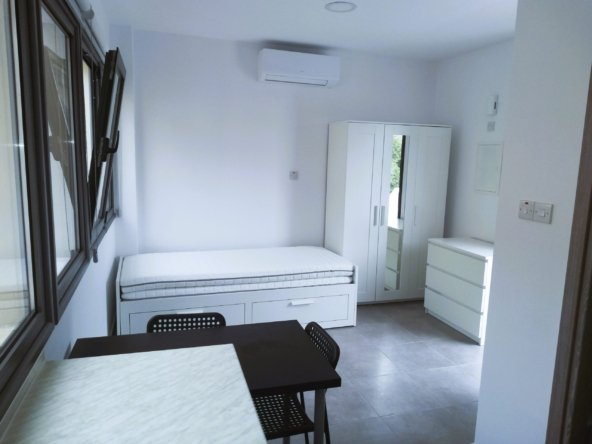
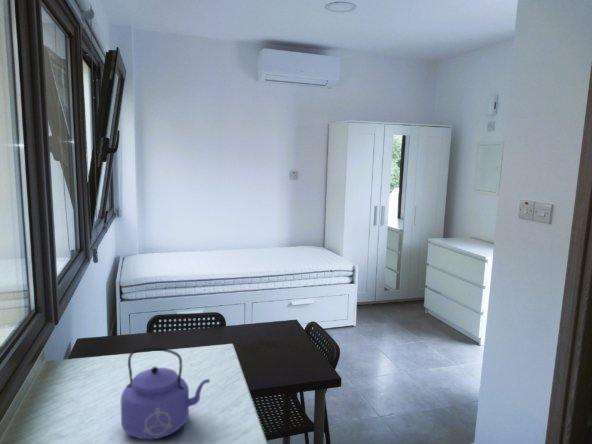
+ kettle [120,346,211,441]
